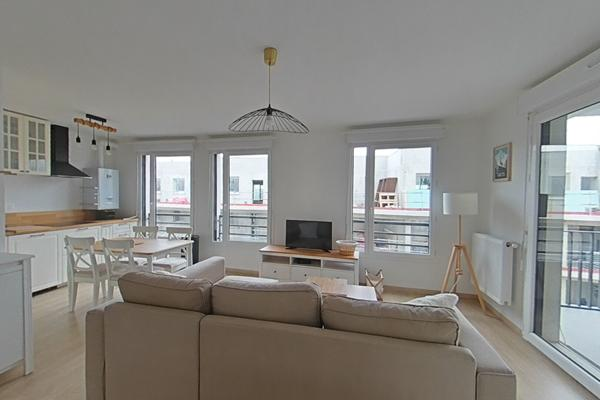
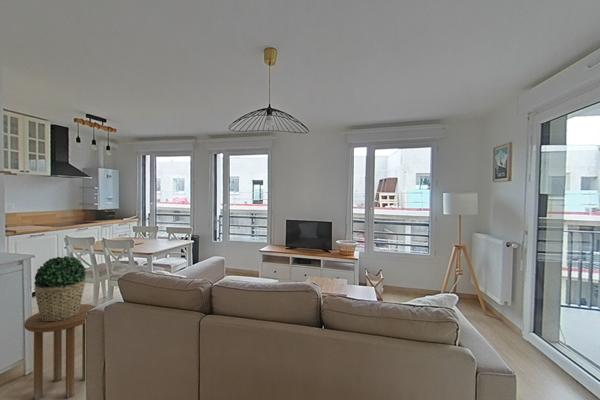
+ potted plant [33,255,87,321]
+ side table [23,303,97,400]
